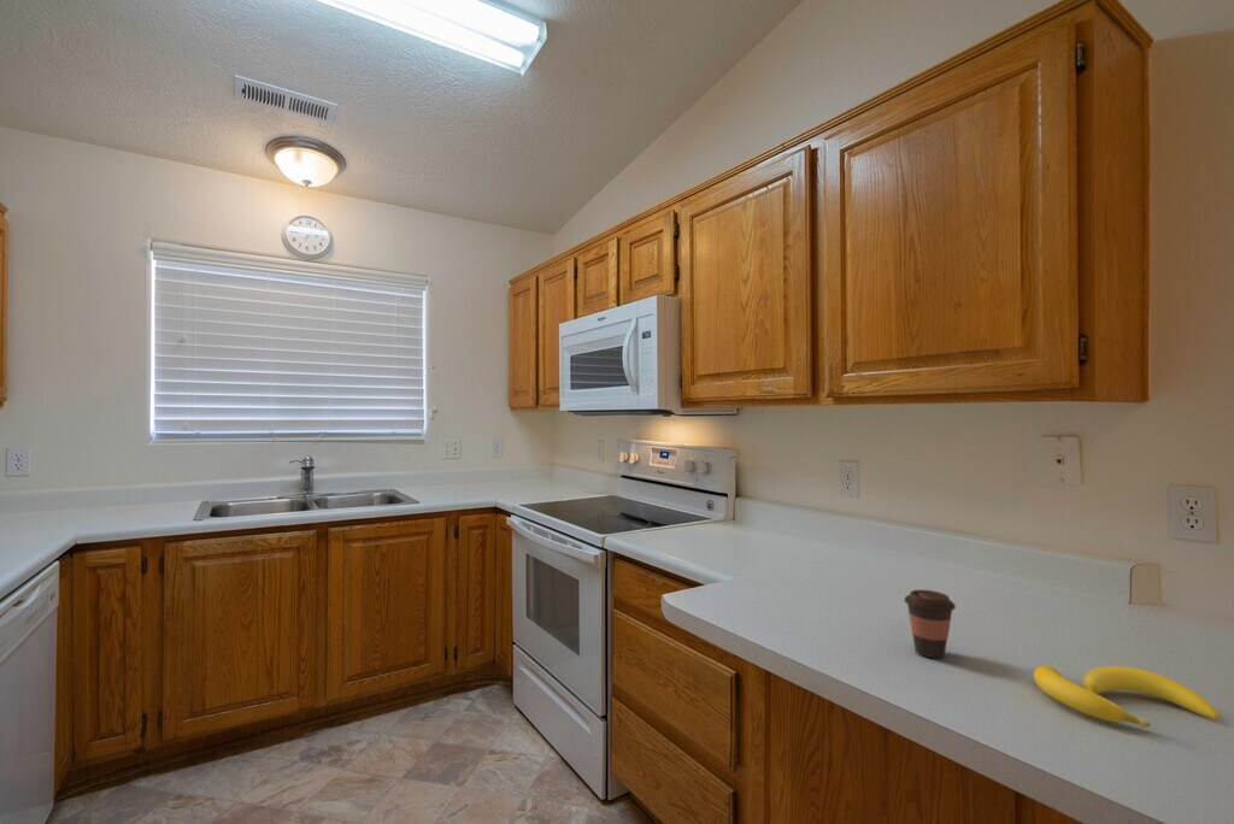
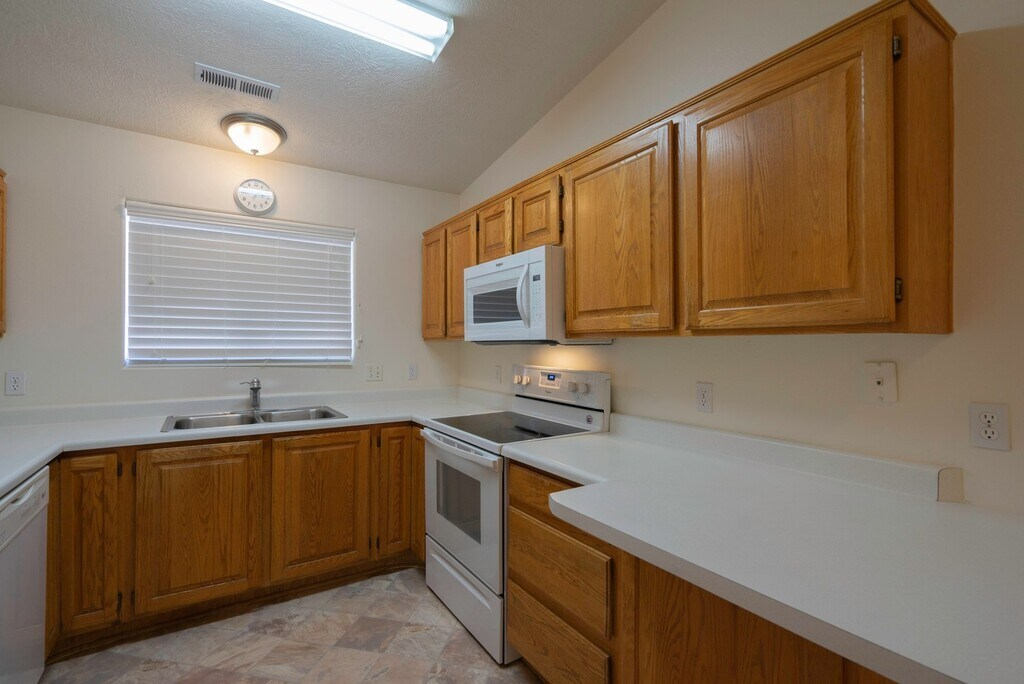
- coffee cup [903,589,957,659]
- banana [1033,664,1221,728]
